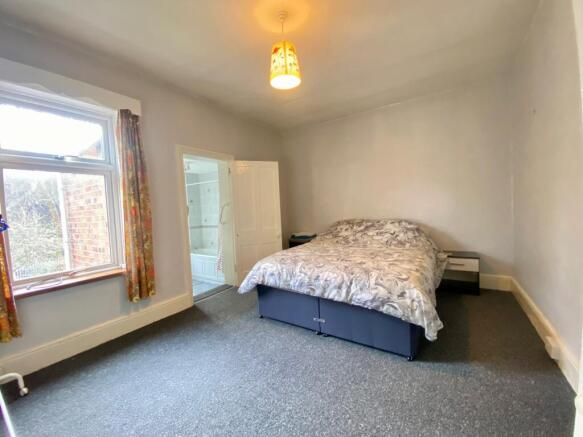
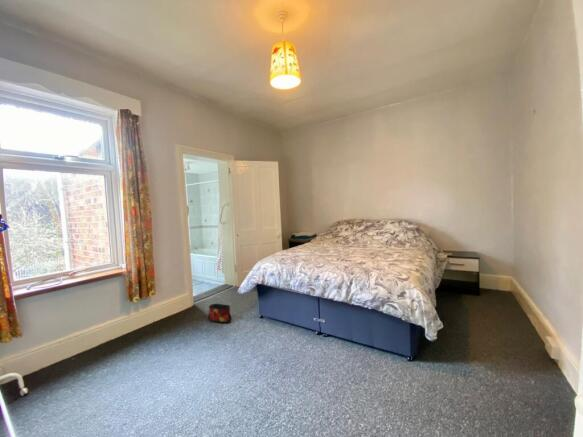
+ bag [207,303,233,324]
